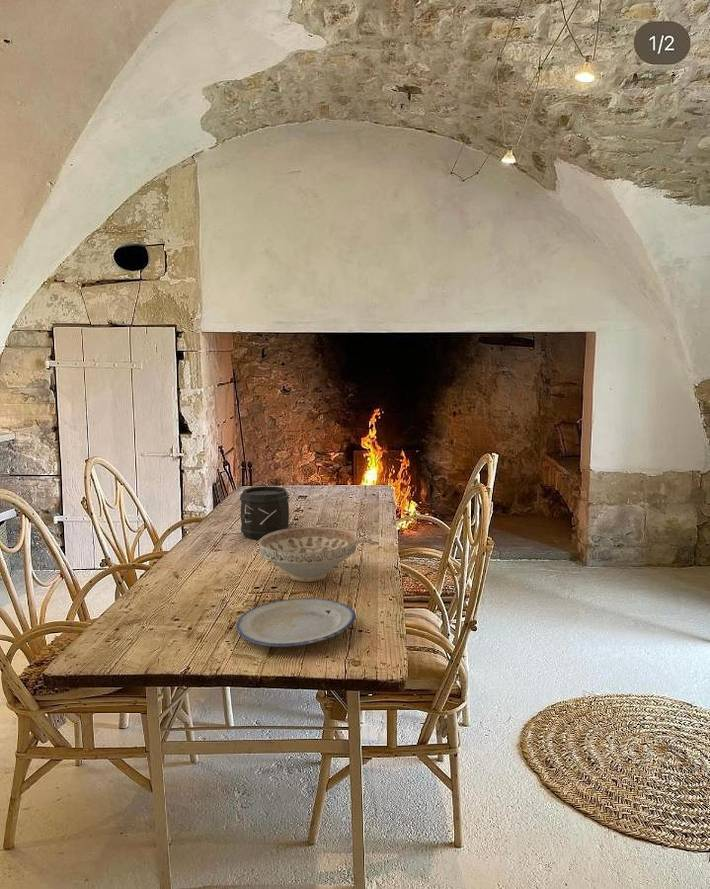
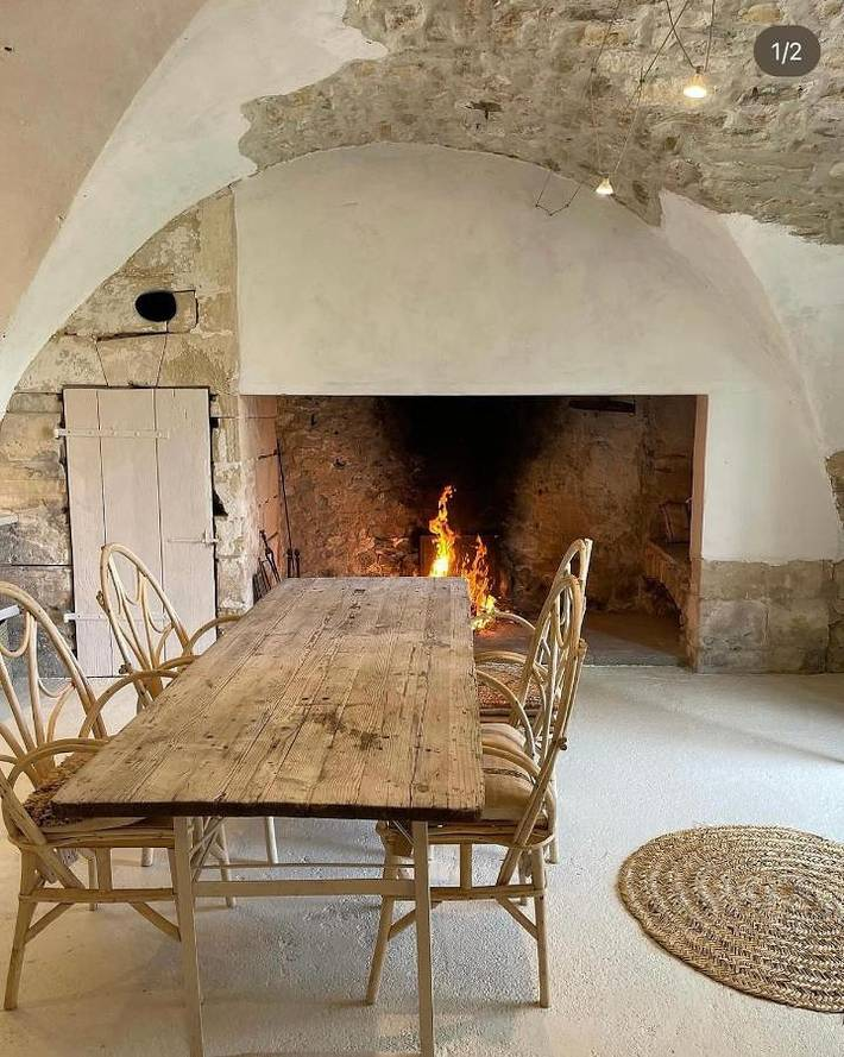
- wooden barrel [239,485,291,540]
- plate [235,597,356,648]
- decorative bowl [258,526,358,583]
